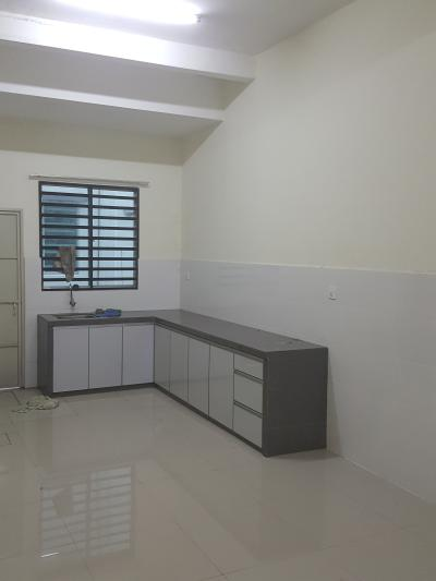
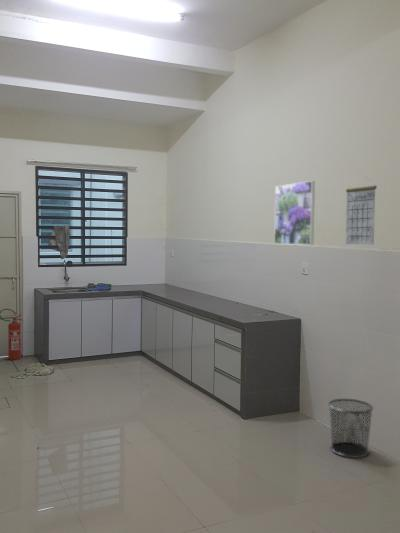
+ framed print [273,180,316,246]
+ calendar [345,177,378,245]
+ waste bin [327,398,374,458]
+ fire extinguisher [0,308,24,361]
